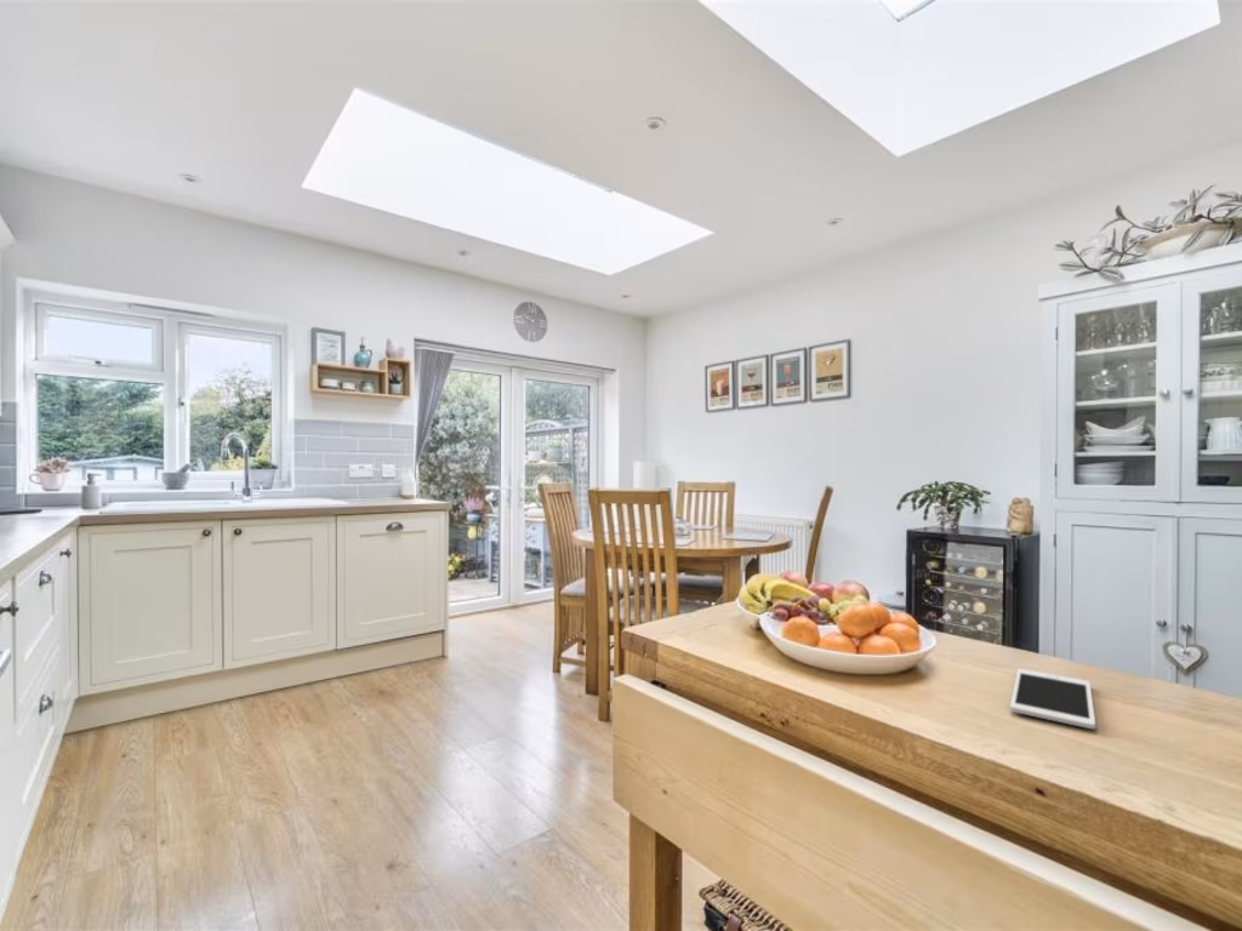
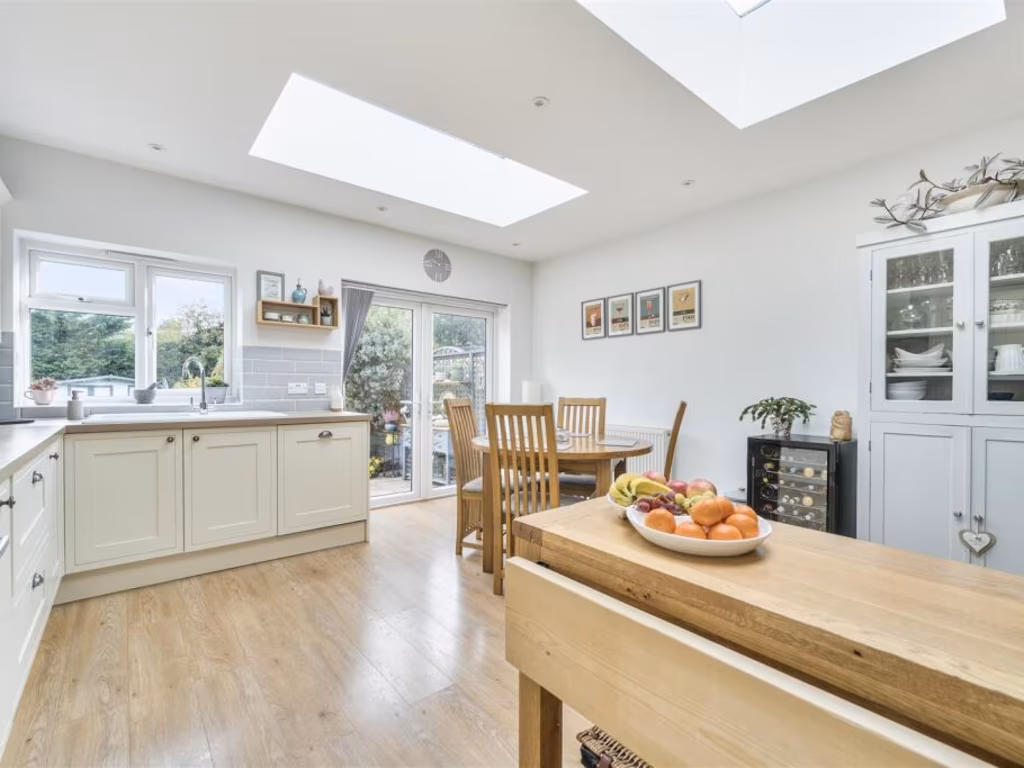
- cell phone [1009,668,1096,730]
